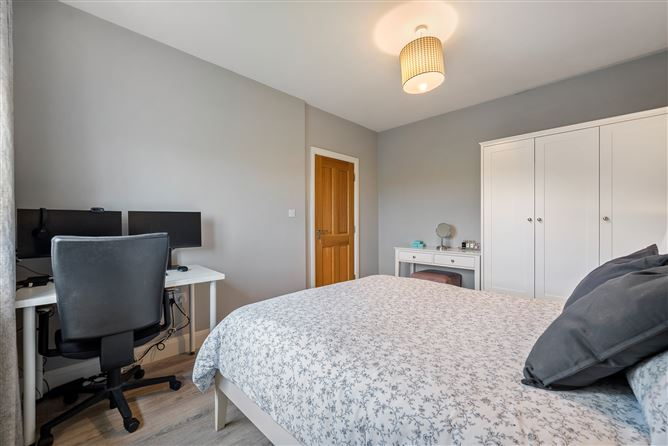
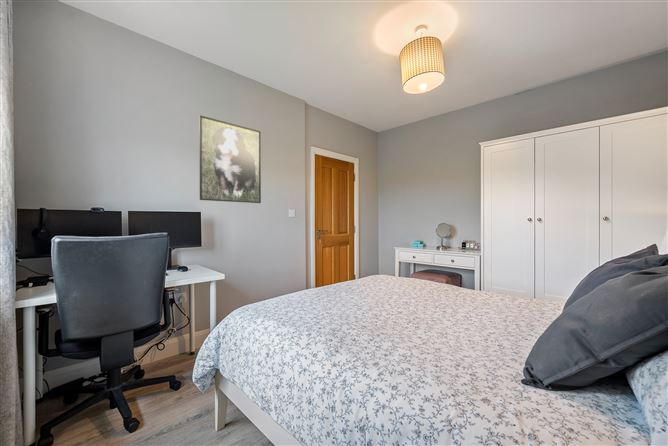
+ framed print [198,114,262,204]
